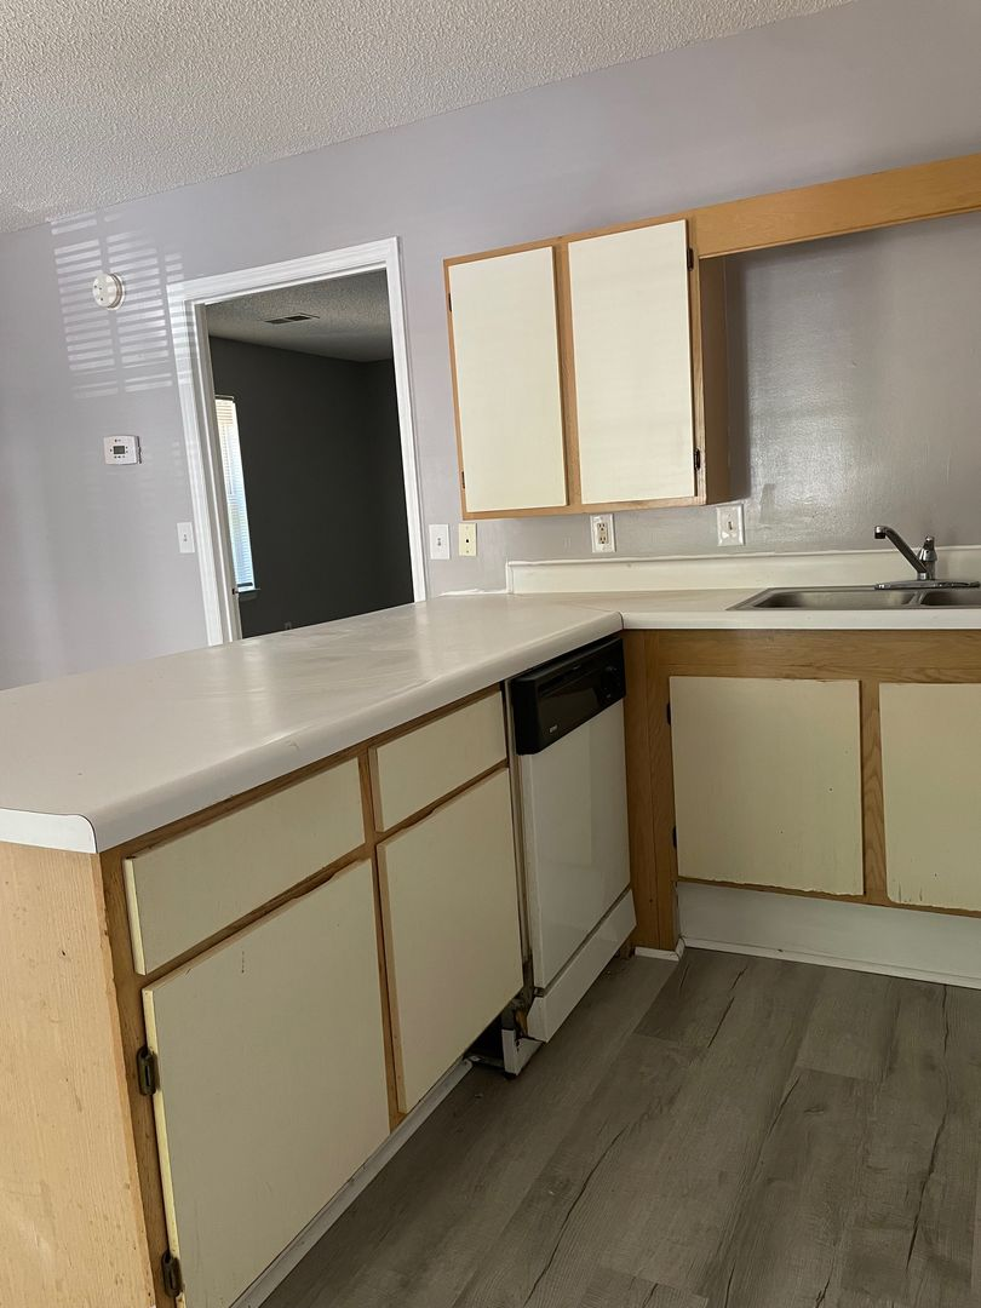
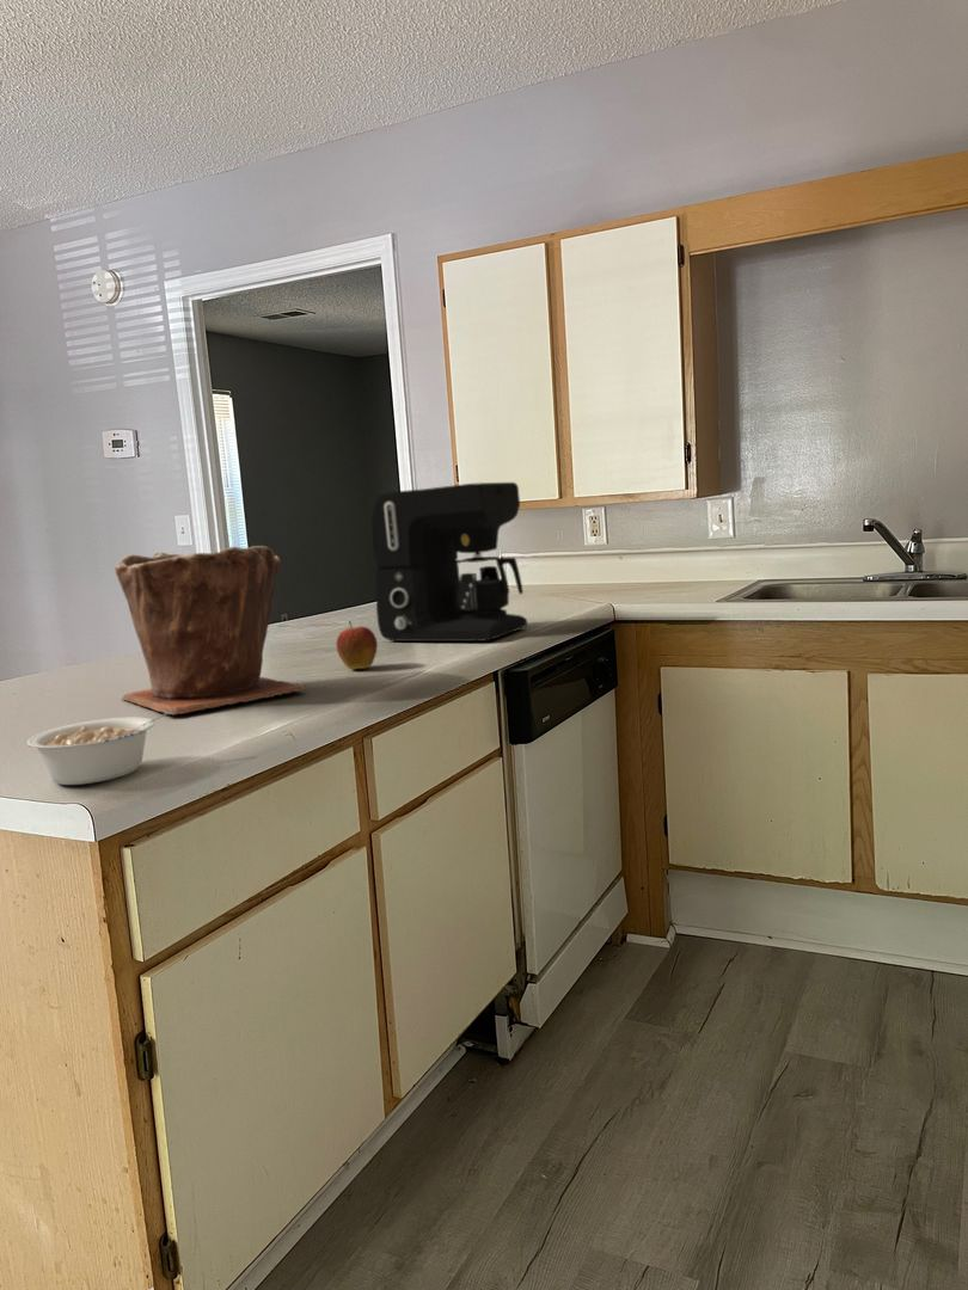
+ fruit [336,620,379,670]
+ legume [26,707,178,786]
+ coffee maker [370,481,528,643]
+ plant pot [114,545,308,717]
